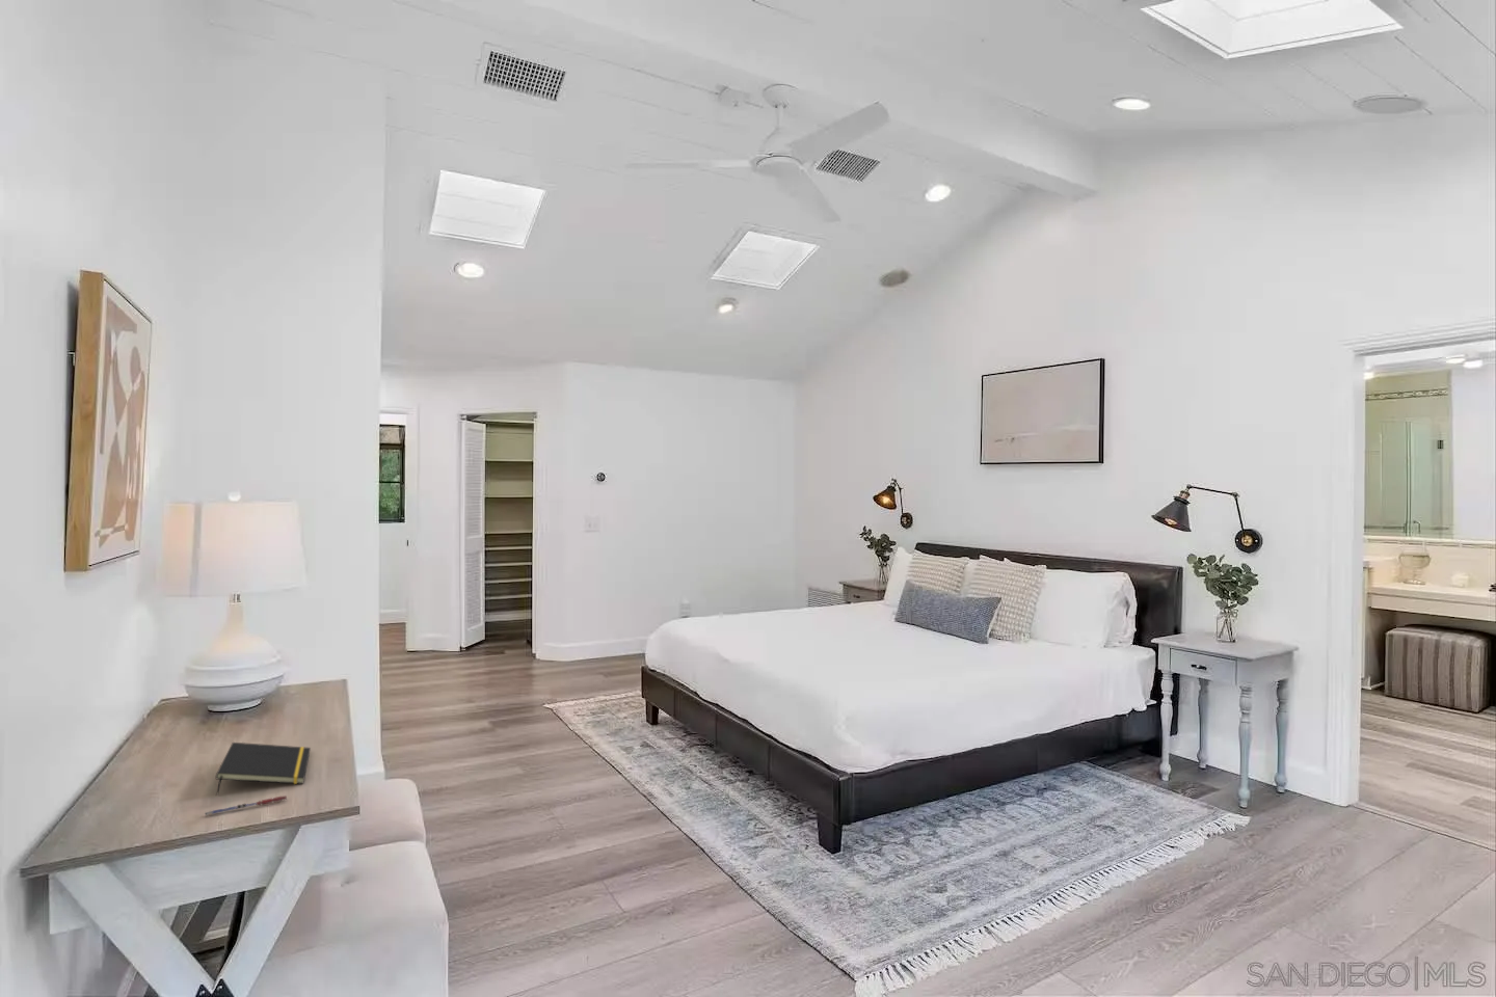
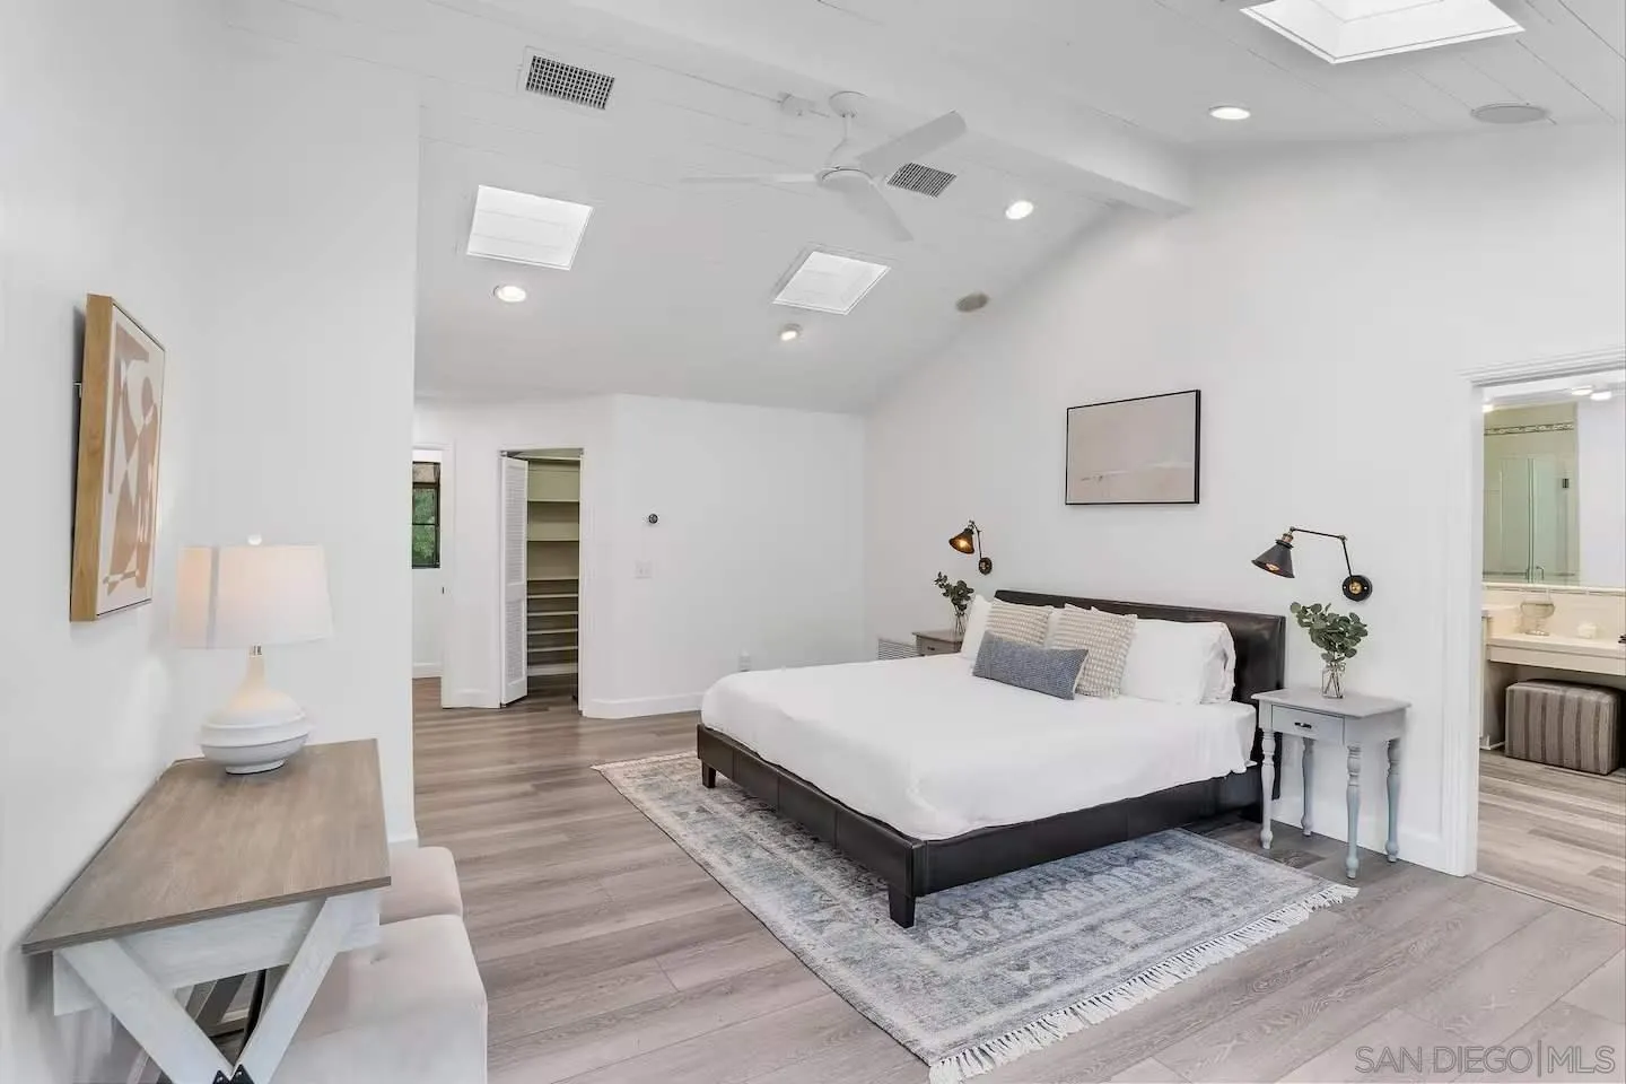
- pen [204,794,288,817]
- notepad [214,741,312,797]
